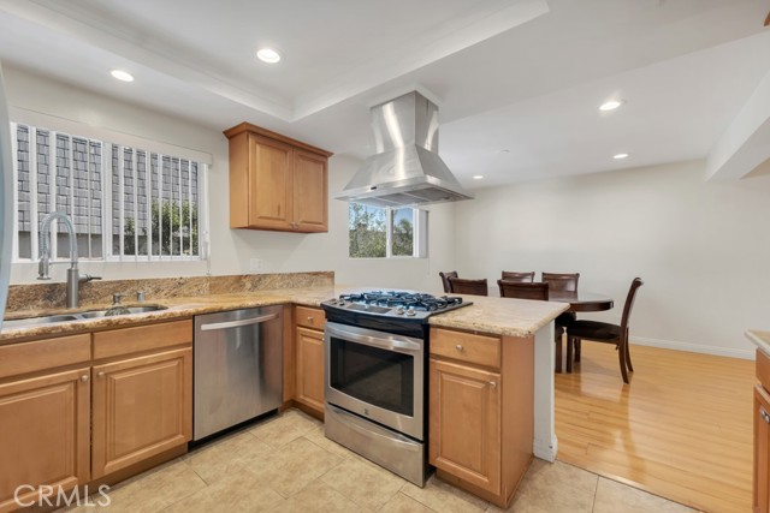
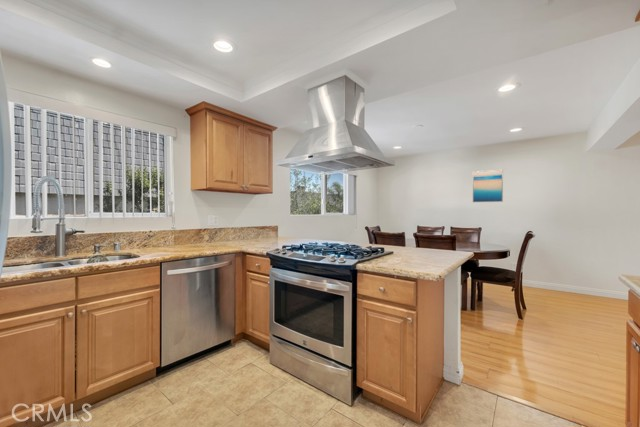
+ wall art [472,168,504,203]
